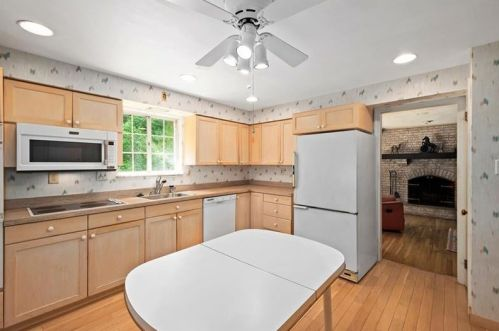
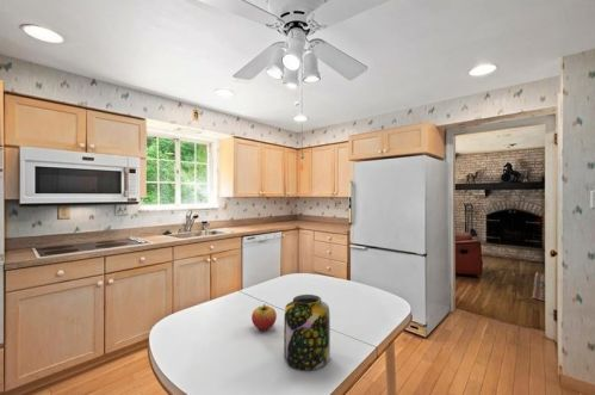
+ jar [283,294,331,371]
+ fruit [250,303,278,332]
